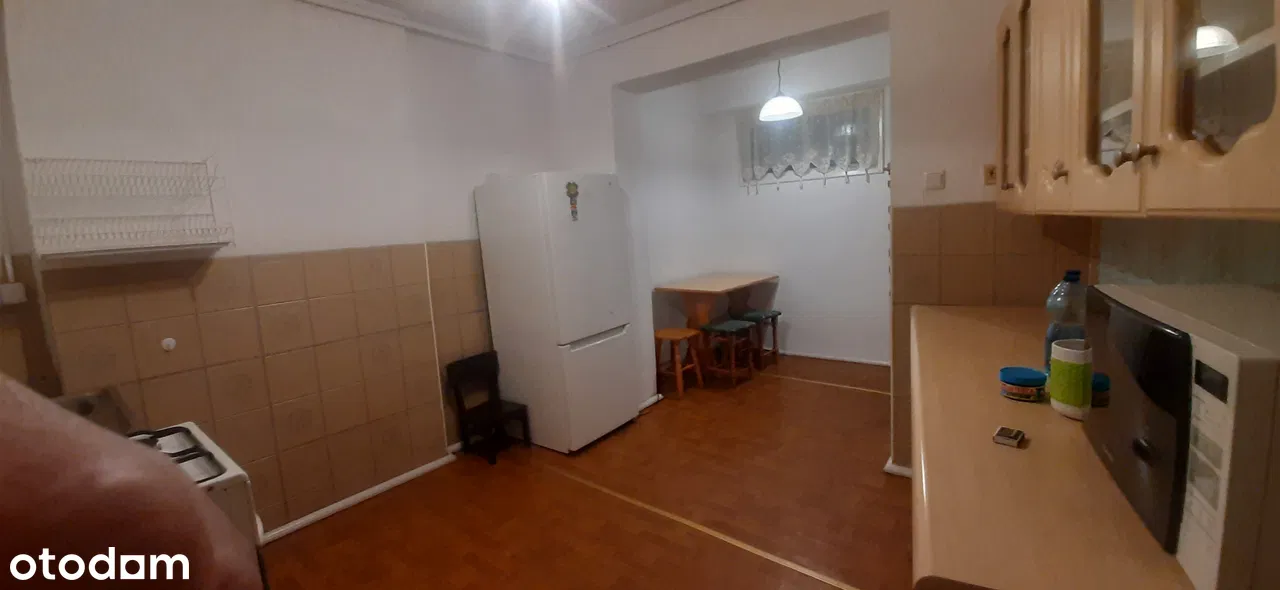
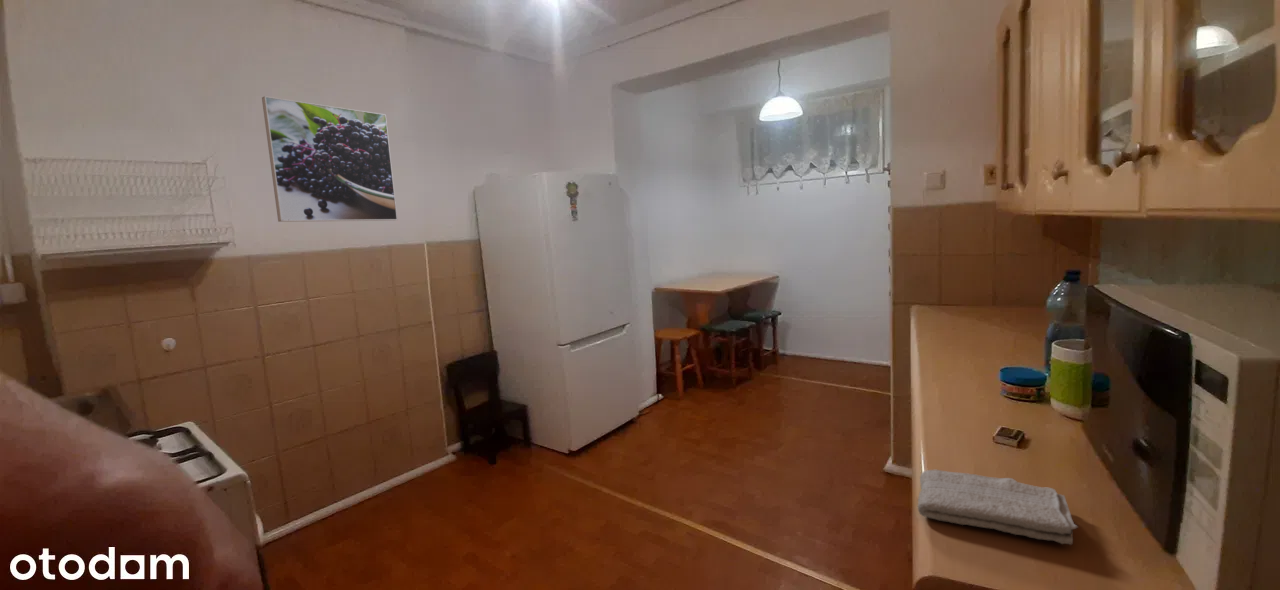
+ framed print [261,95,399,223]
+ washcloth [917,469,1079,546]
